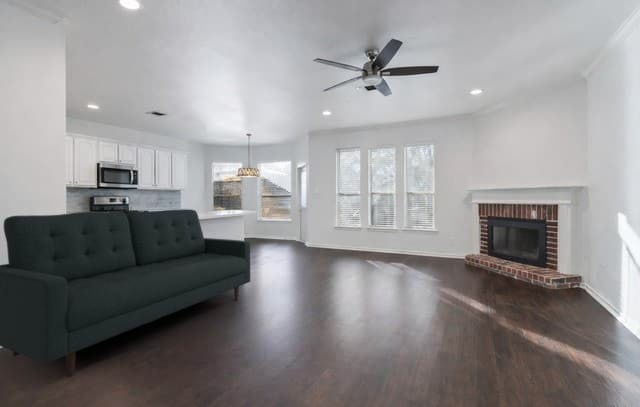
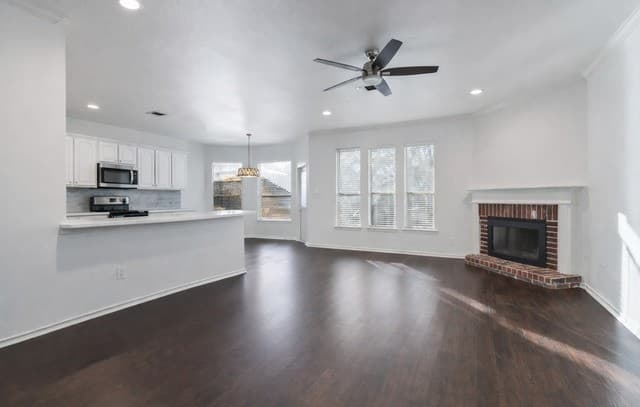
- sofa [0,208,251,378]
